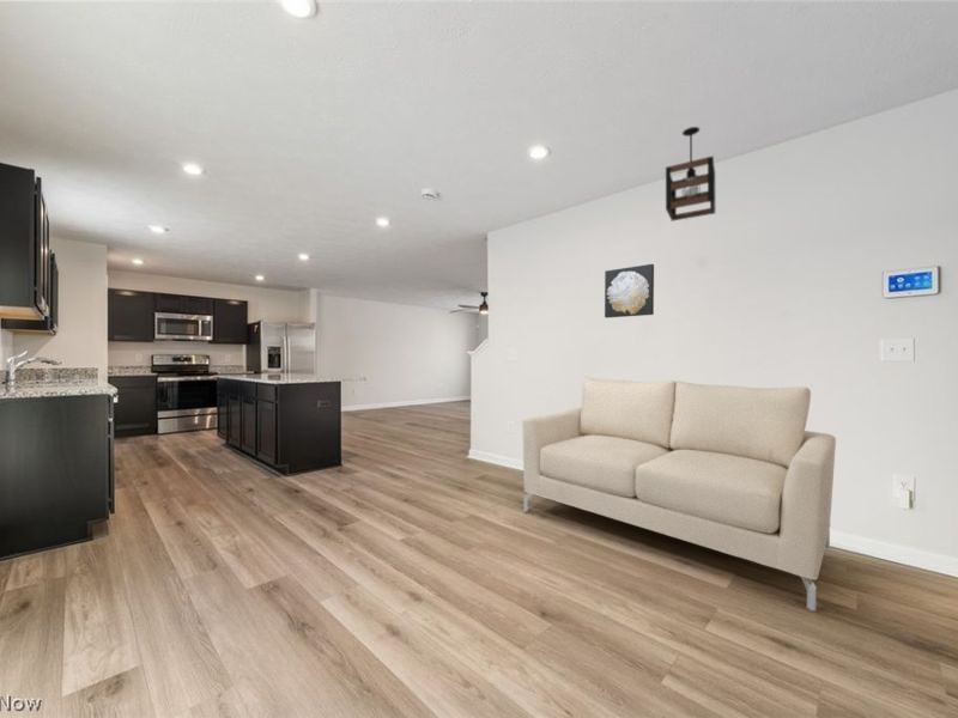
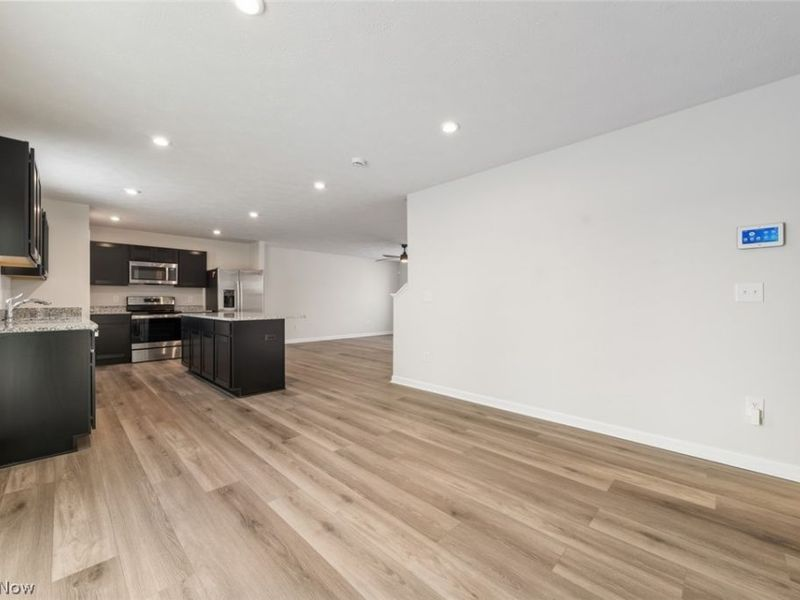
- wall art [604,263,655,318]
- sofa [521,376,837,611]
- pendant light [665,126,716,223]
